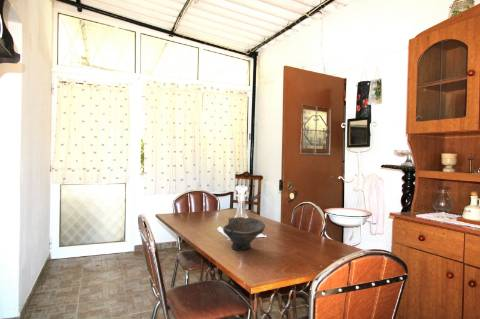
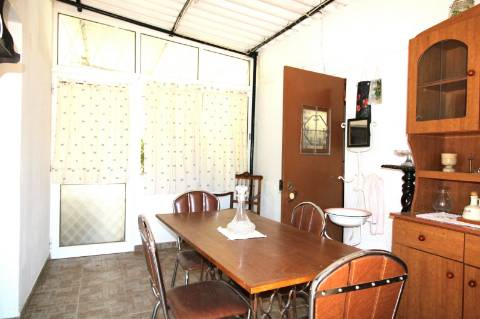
- bowl [222,216,266,251]
